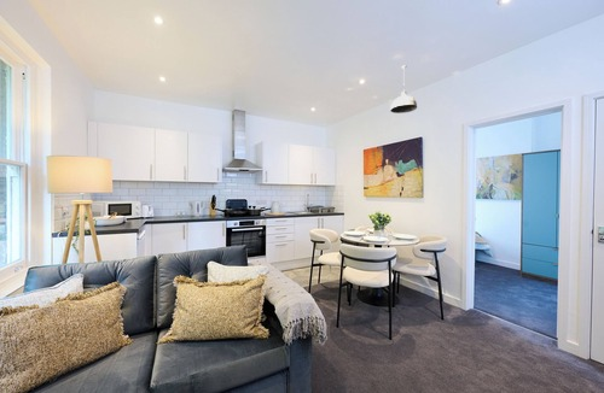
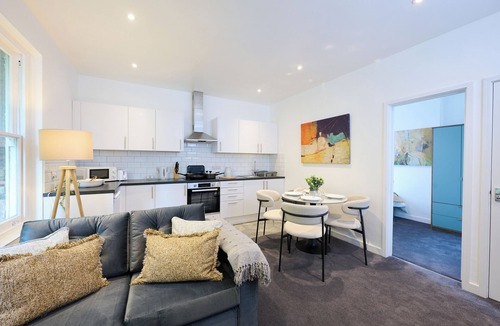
- pendant lamp [389,64,418,115]
